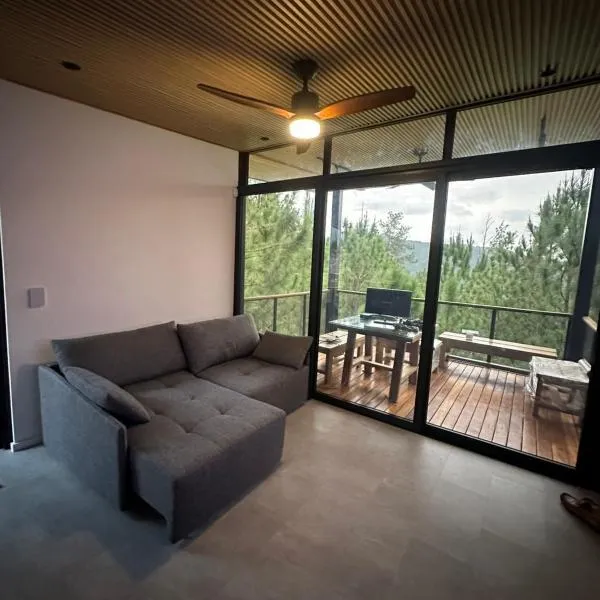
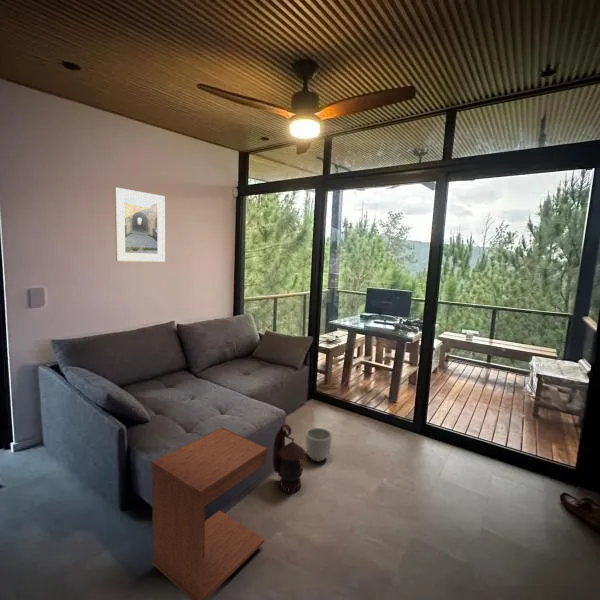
+ lantern [272,423,307,494]
+ planter [304,427,333,463]
+ side table [151,426,269,600]
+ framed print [114,187,166,263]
